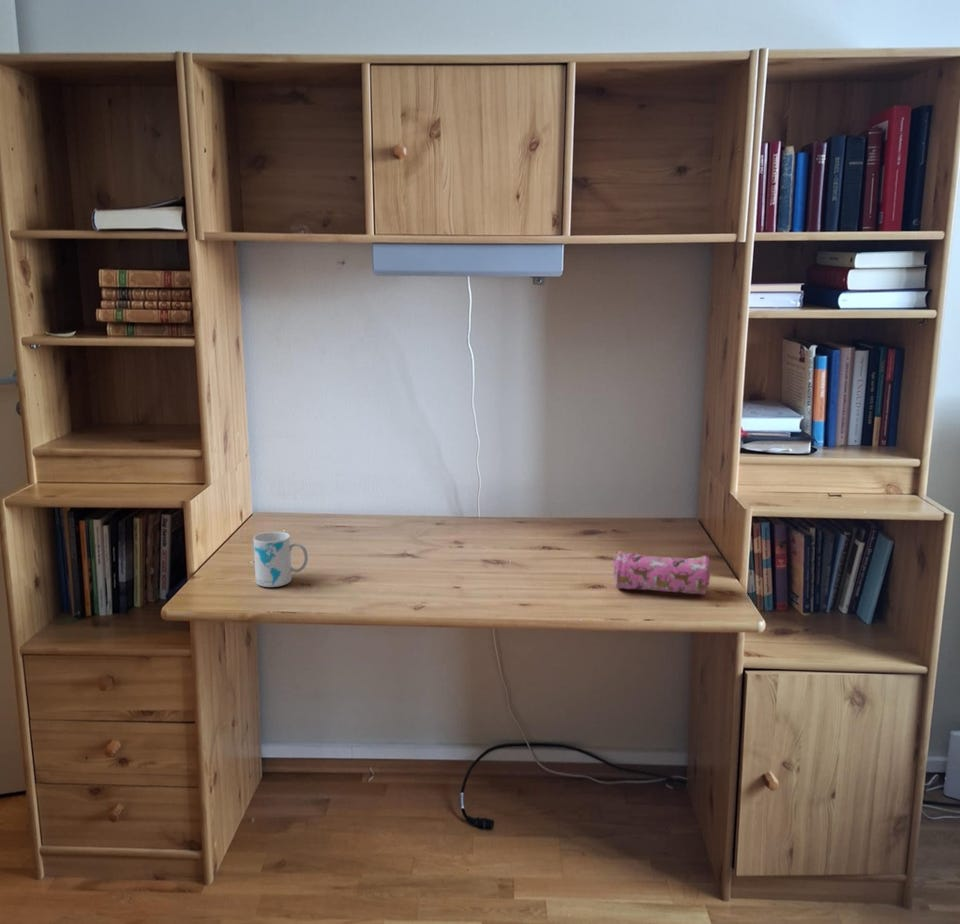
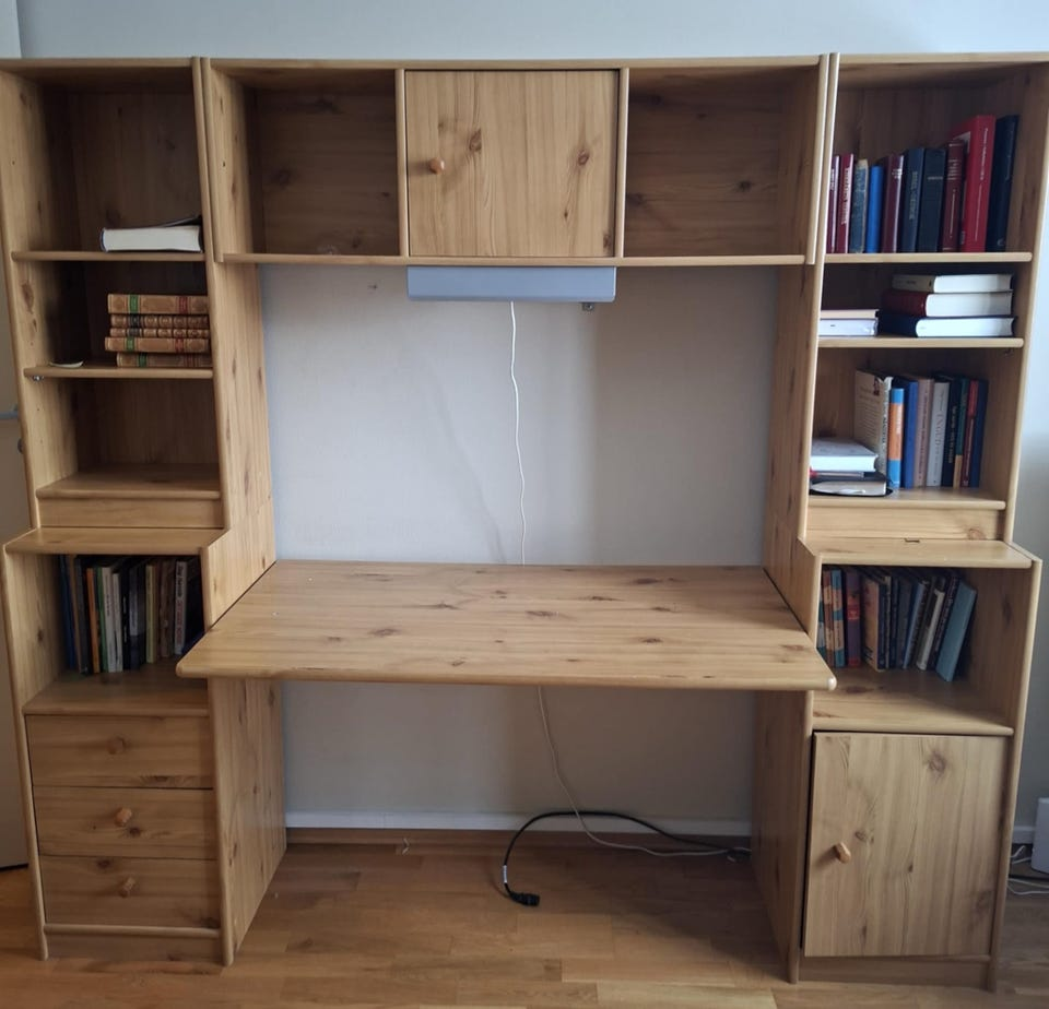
- mug [253,531,309,588]
- pencil case [612,550,711,596]
